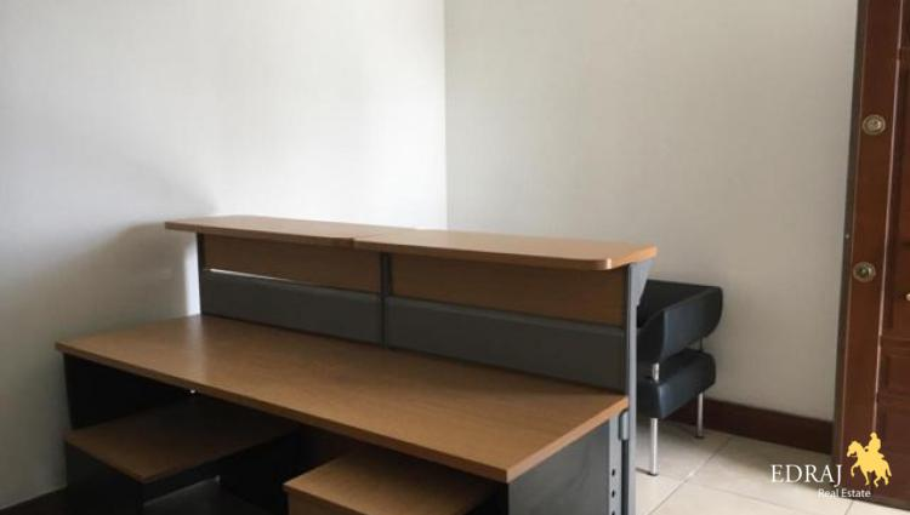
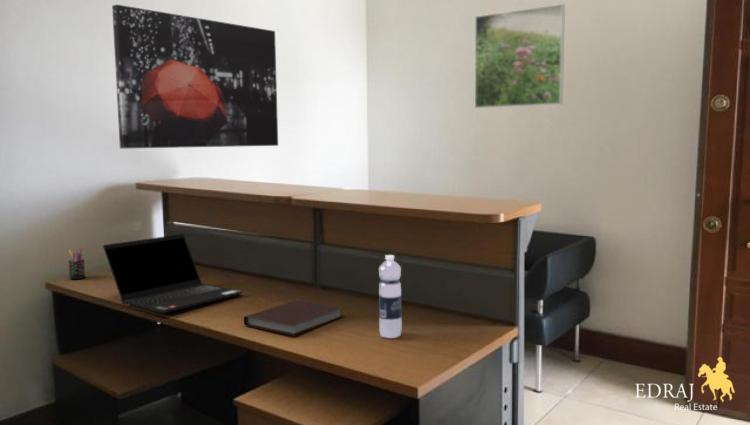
+ pen holder [67,247,87,280]
+ water bottle [378,254,403,339]
+ laptop computer [102,233,244,314]
+ notebook [243,299,346,337]
+ wall art [111,4,279,149]
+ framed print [474,3,566,109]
